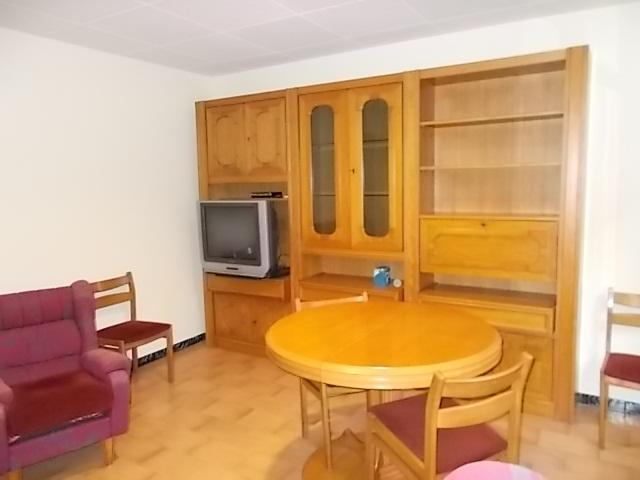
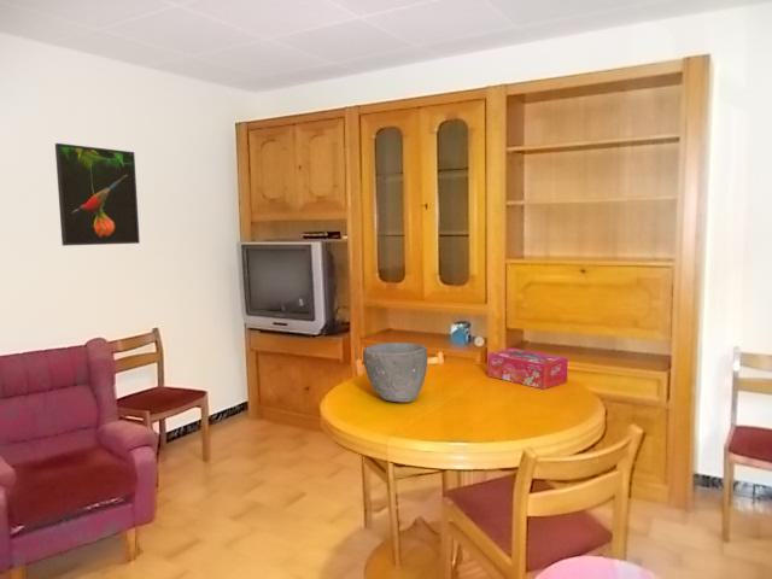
+ bowl [362,341,428,404]
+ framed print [54,142,141,247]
+ tissue box [486,347,569,390]
